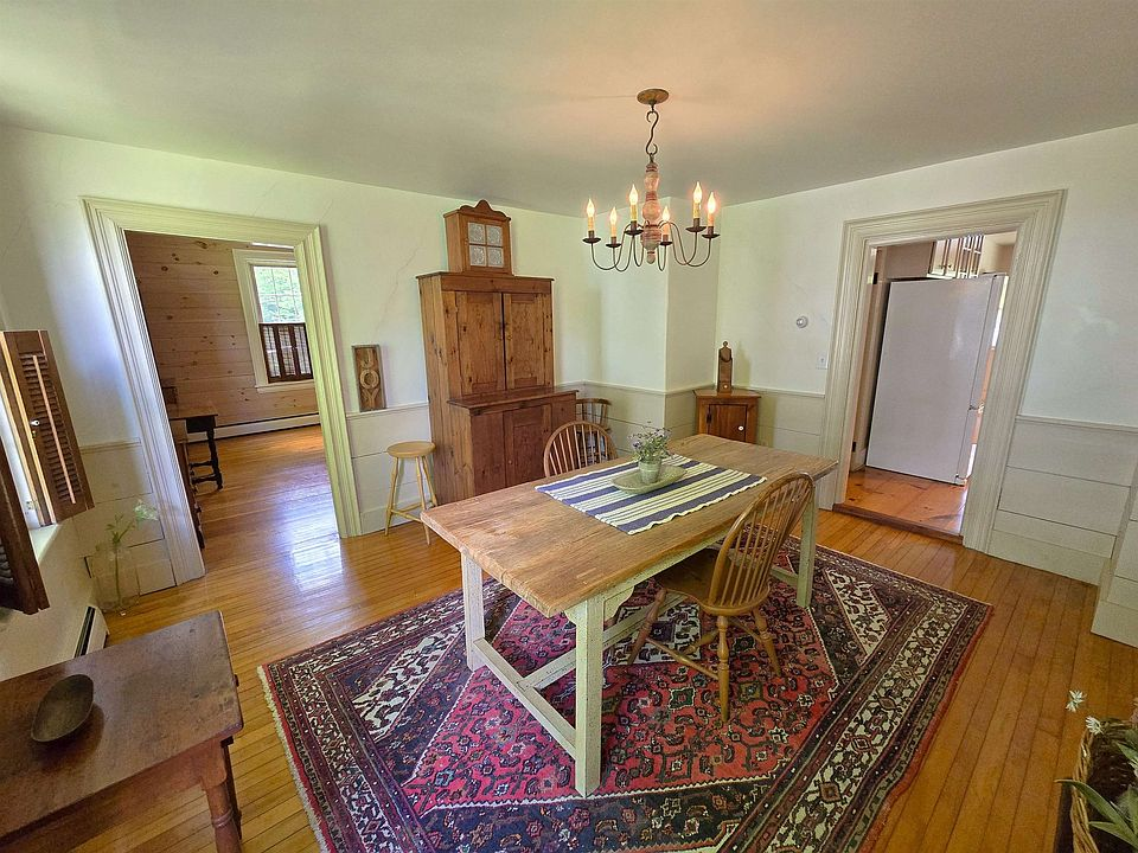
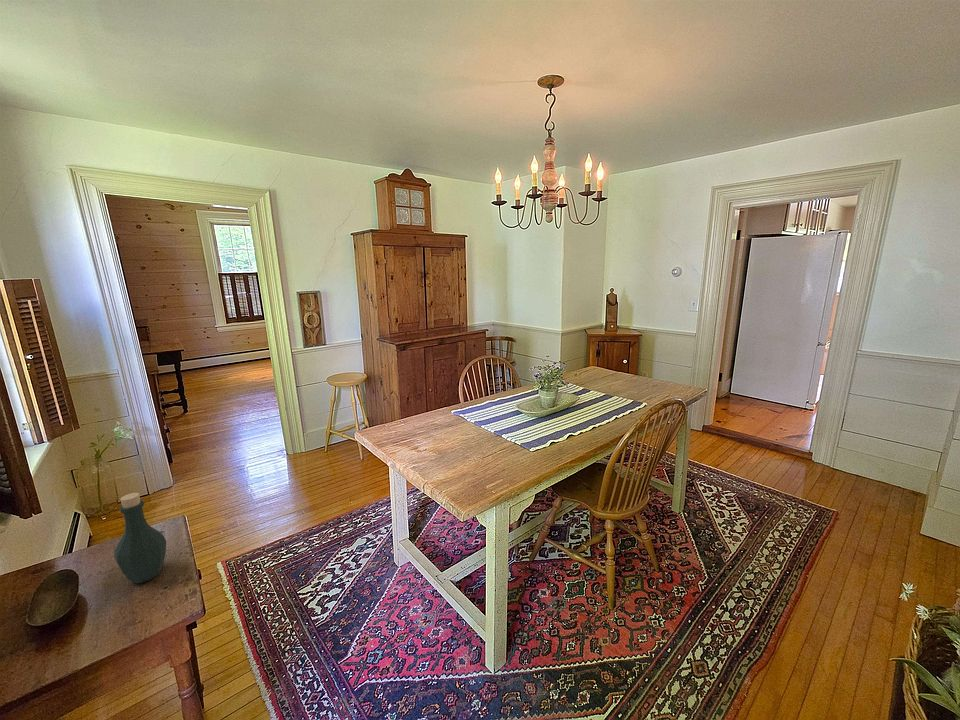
+ bottle [113,492,167,584]
